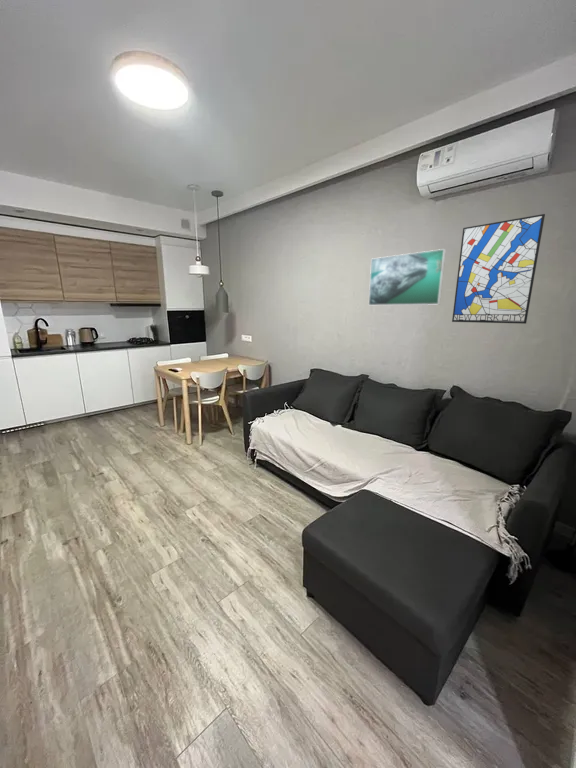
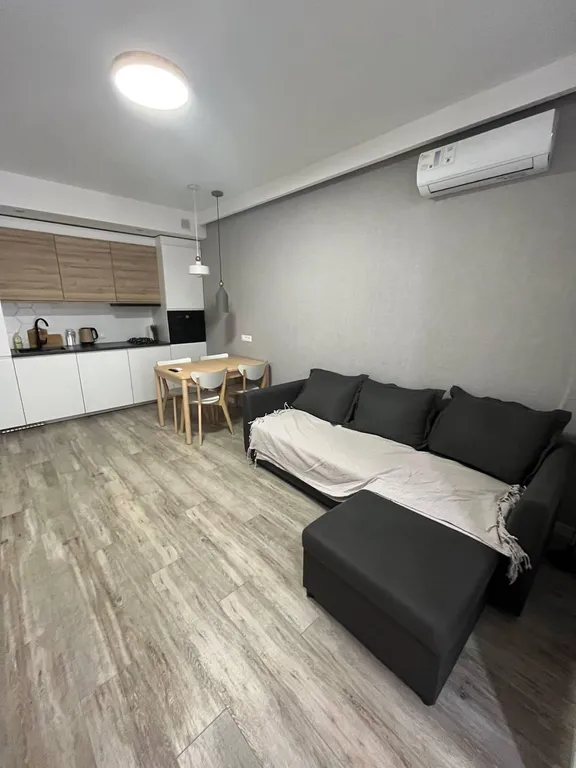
- wall art [451,213,546,325]
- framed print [368,248,447,306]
